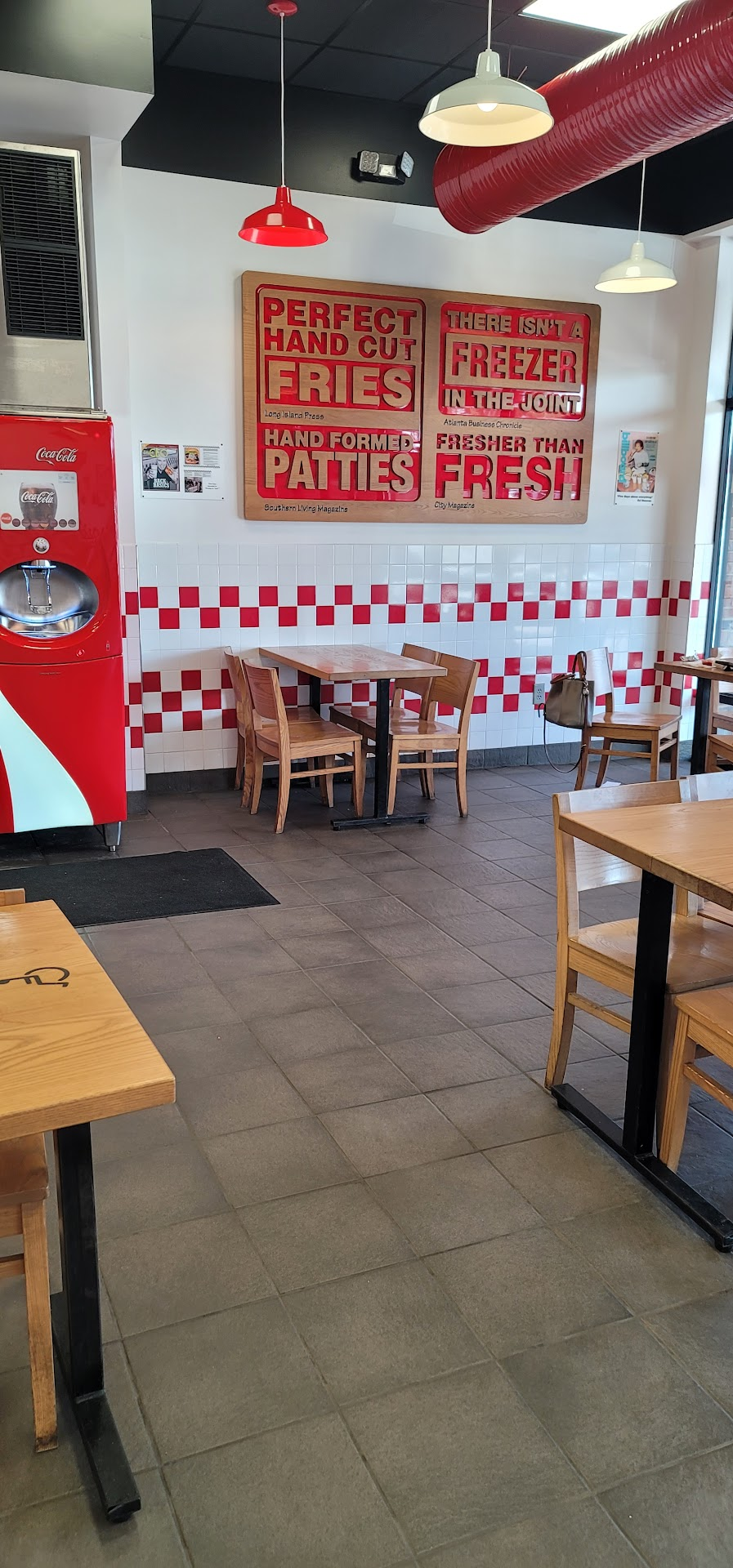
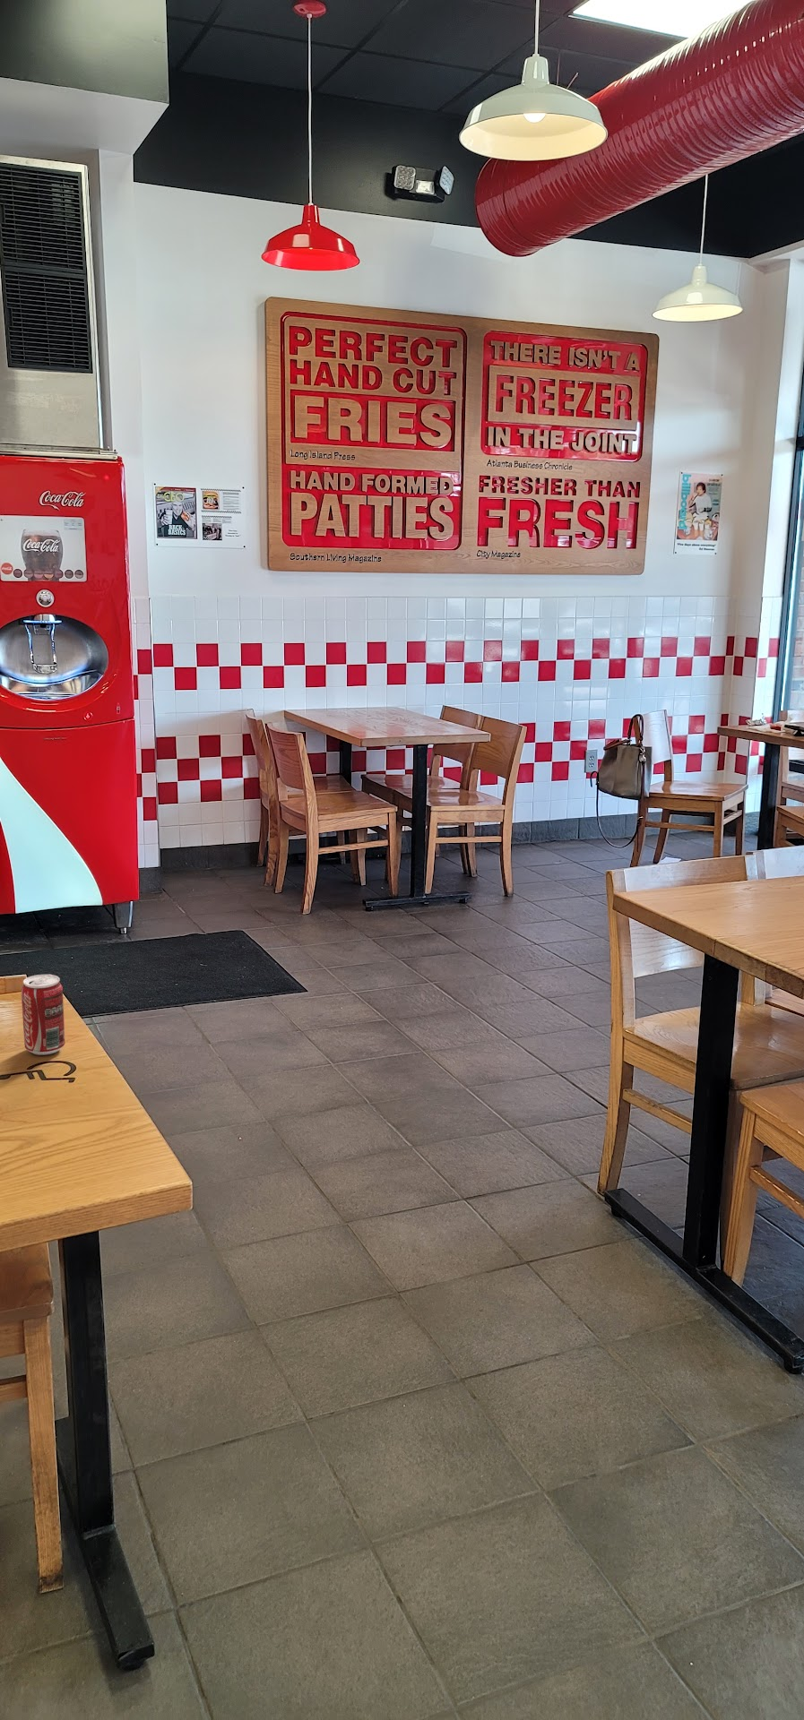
+ beverage can [21,974,66,1056]
